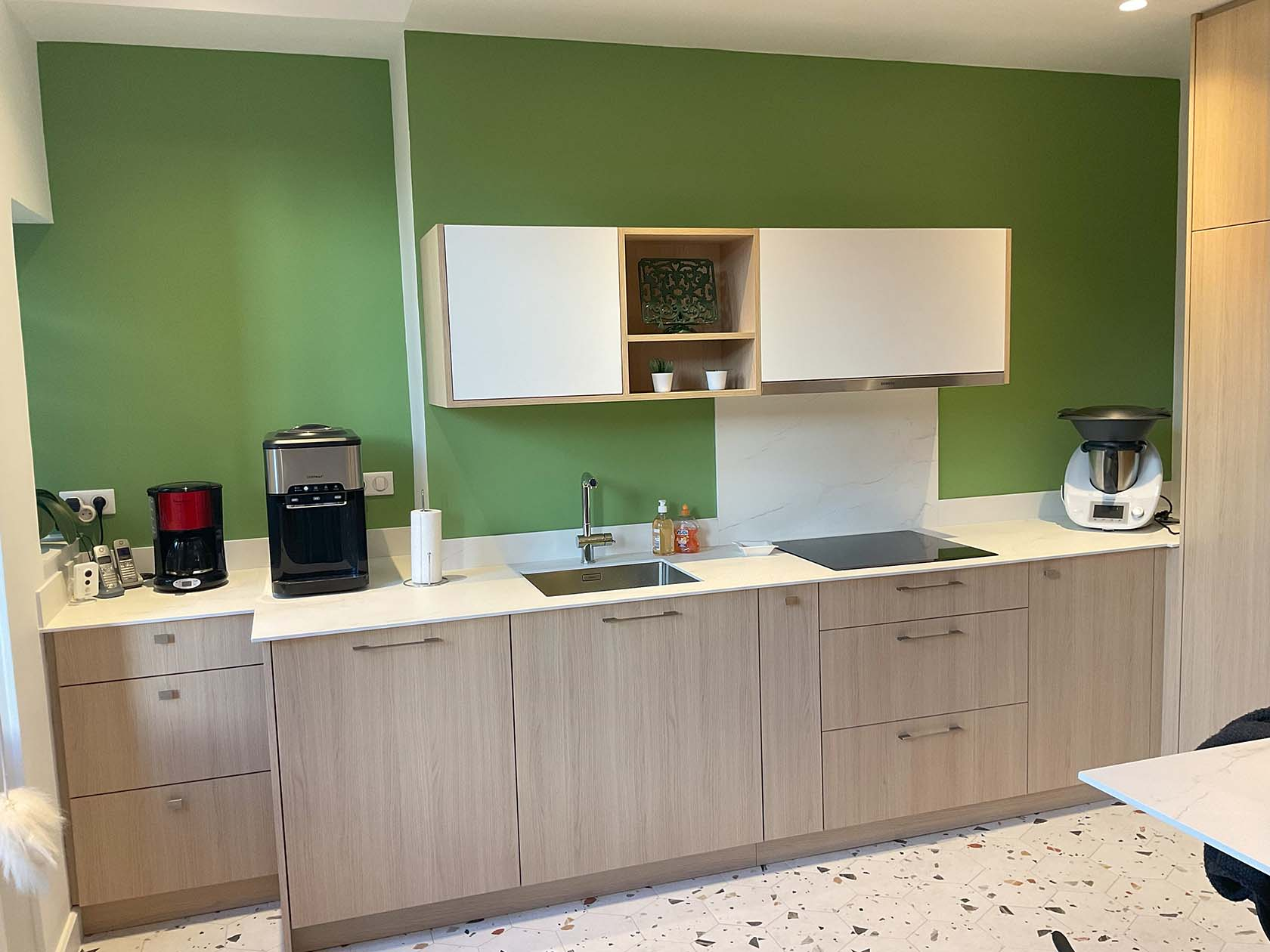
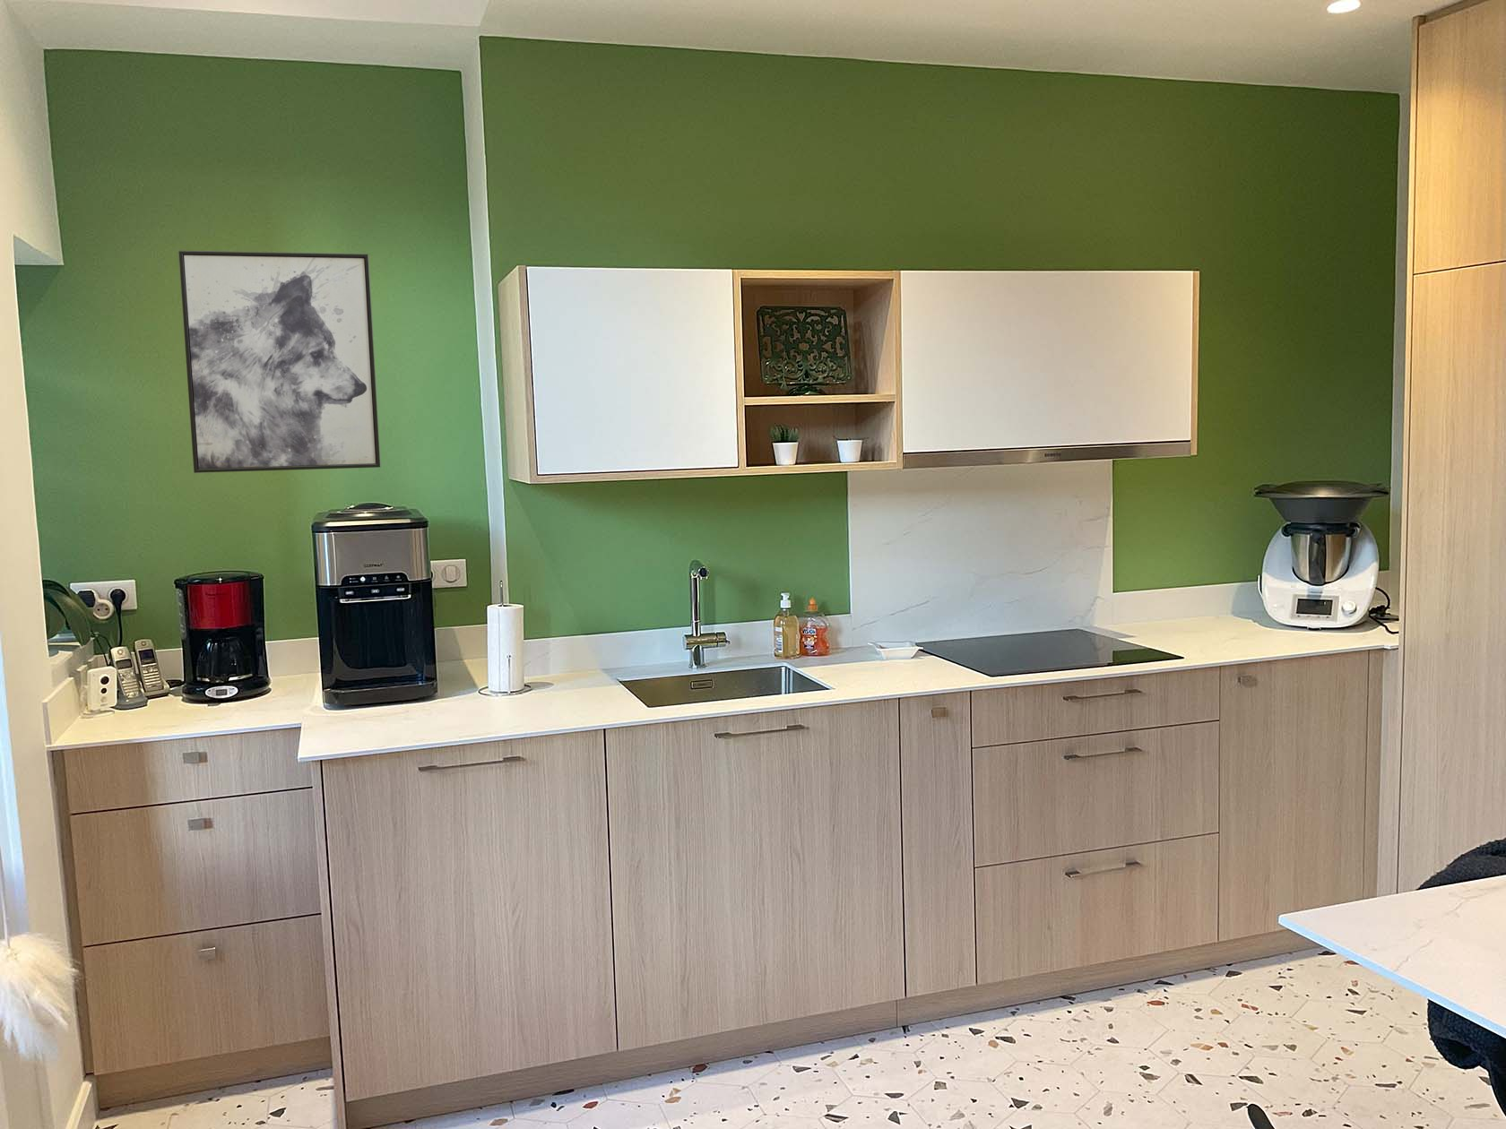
+ wall art [178,250,381,474]
